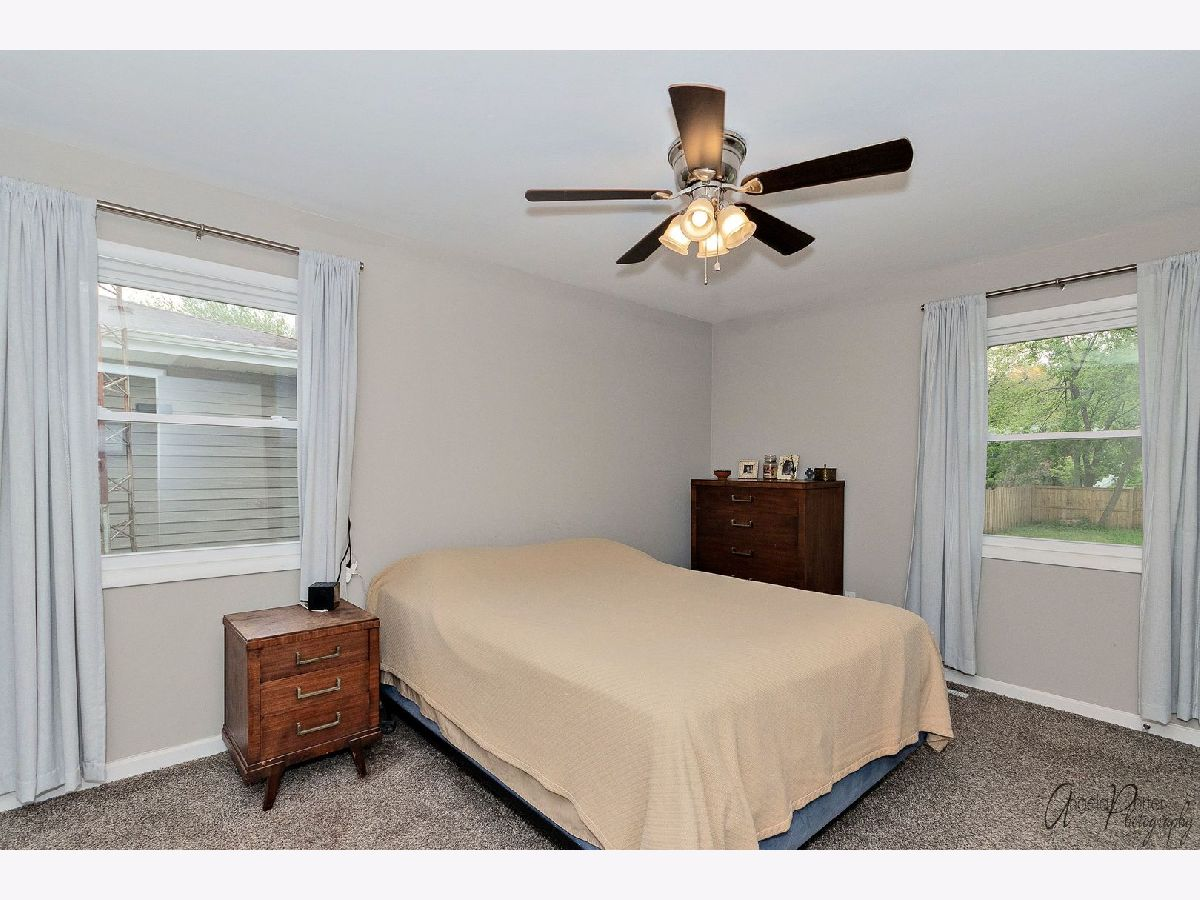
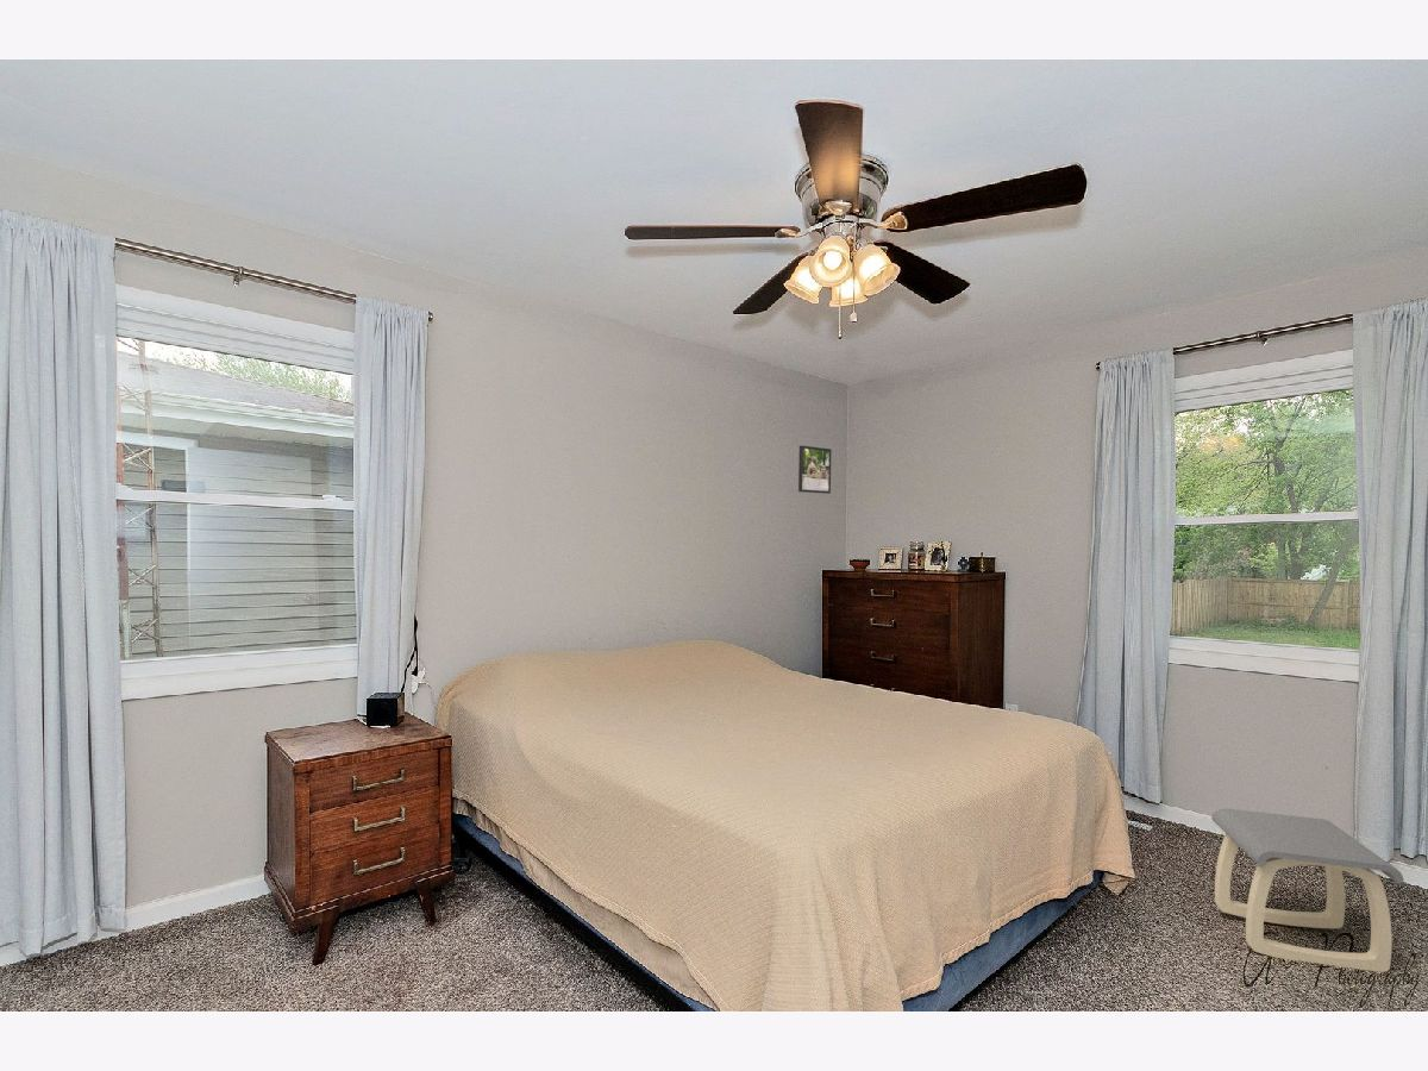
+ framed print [797,444,832,495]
+ stool [1210,807,1405,973]
